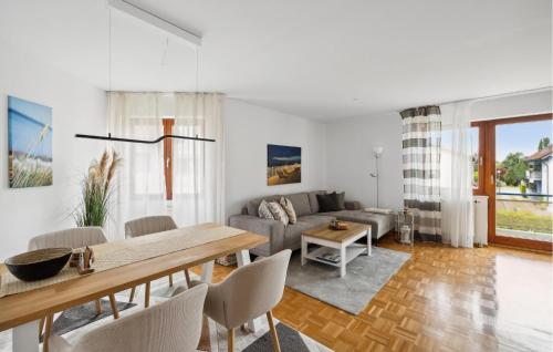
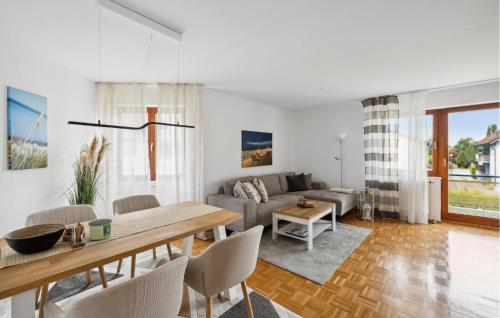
+ candle [87,218,113,241]
